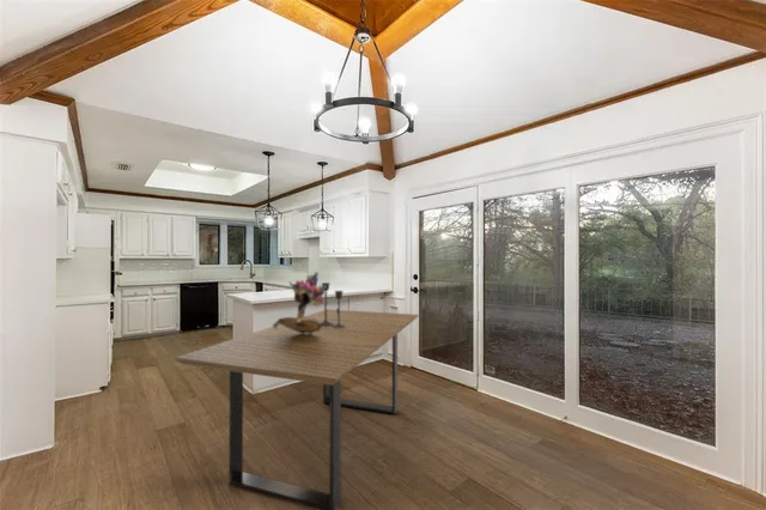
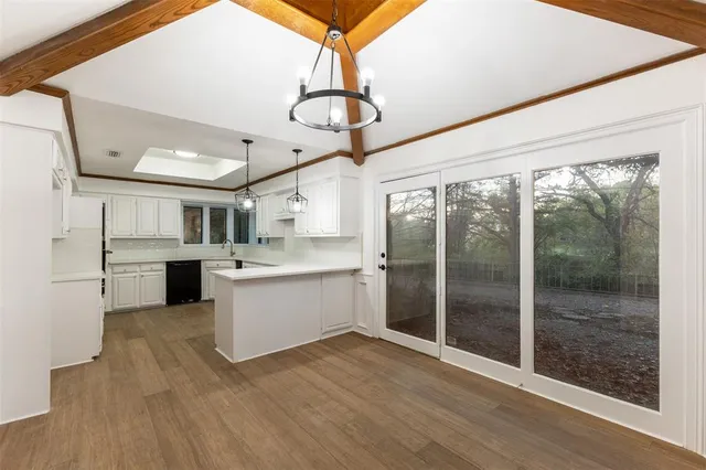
- dining table [174,308,420,510]
- candlestick [320,281,346,328]
- bouquet [270,271,327,334]
